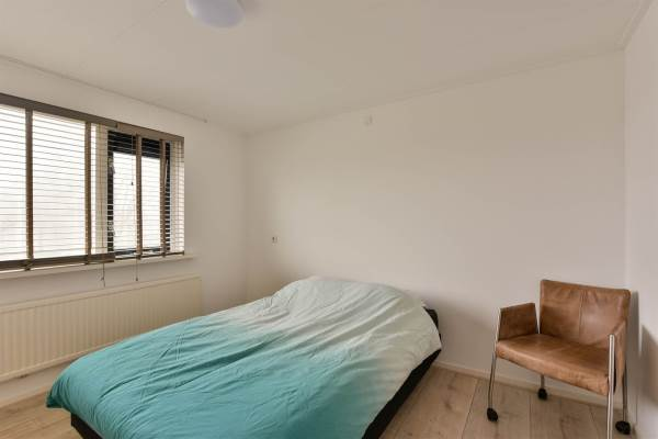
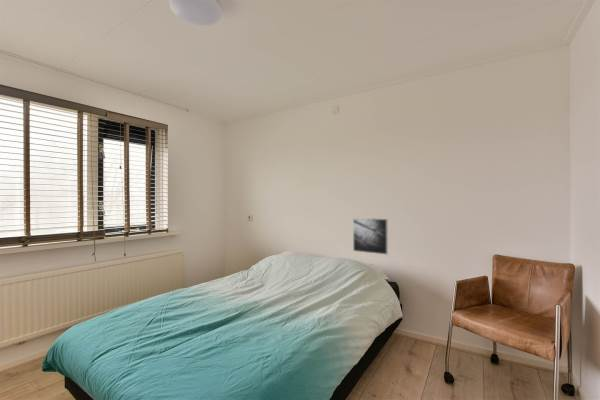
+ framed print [352,217,389,256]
